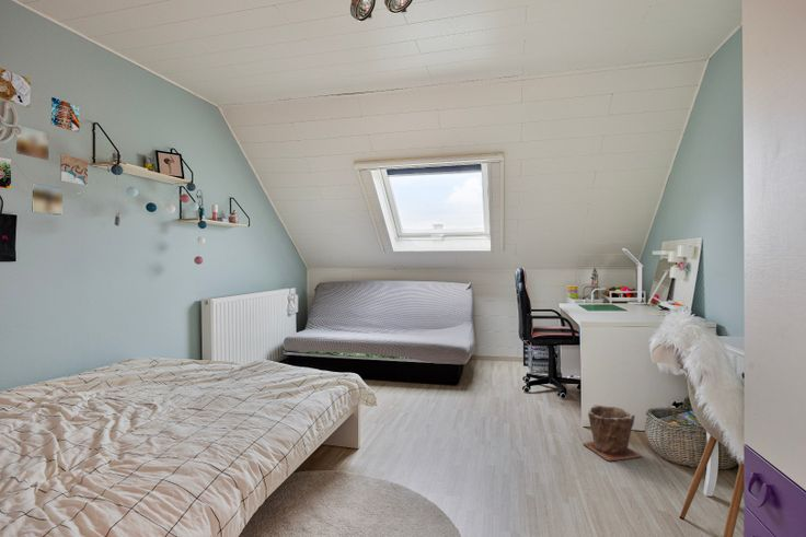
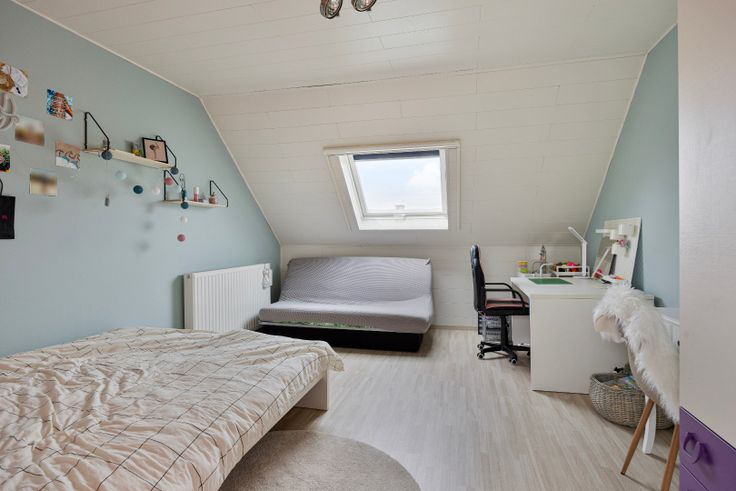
- plant pot [583,404,643,462]
